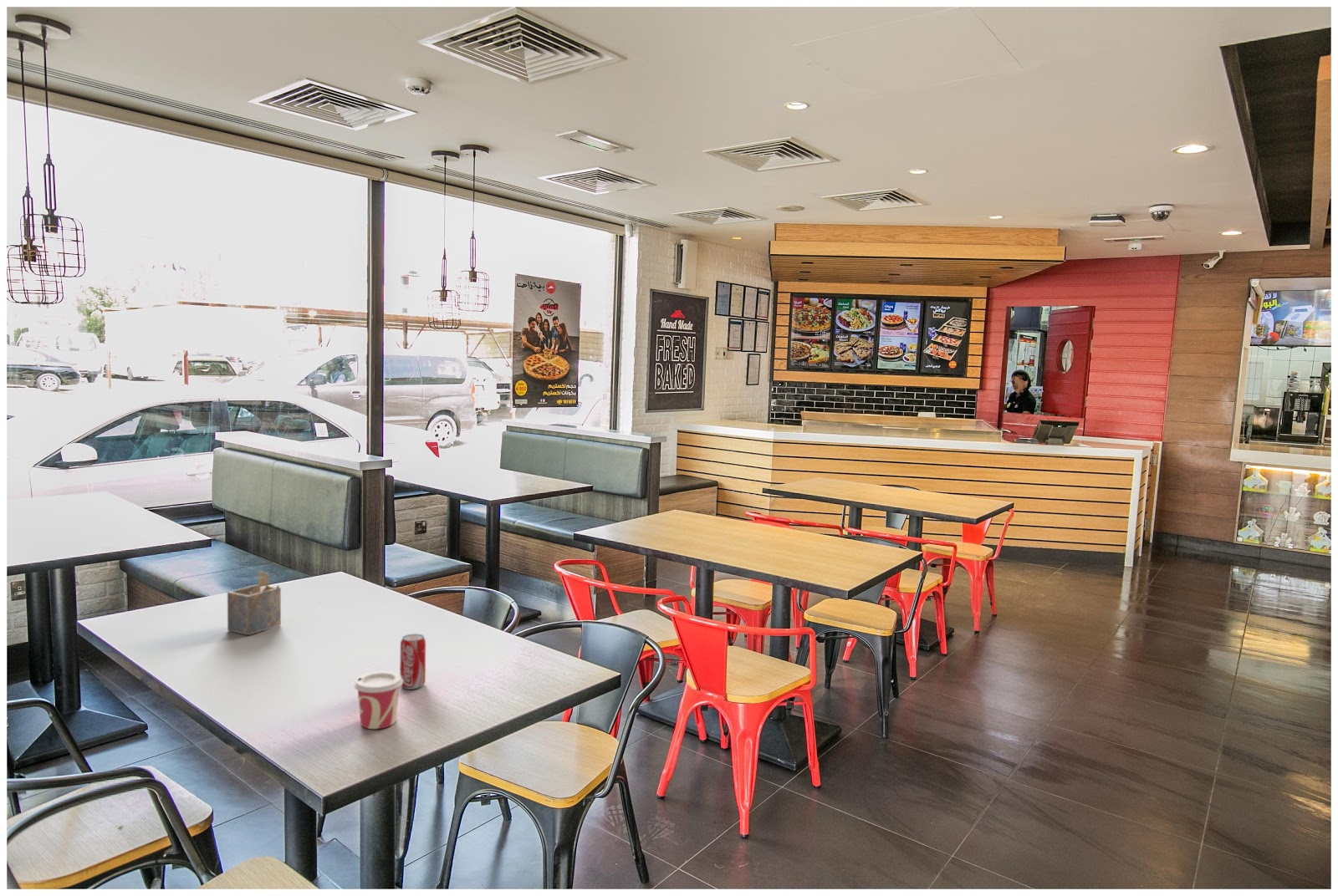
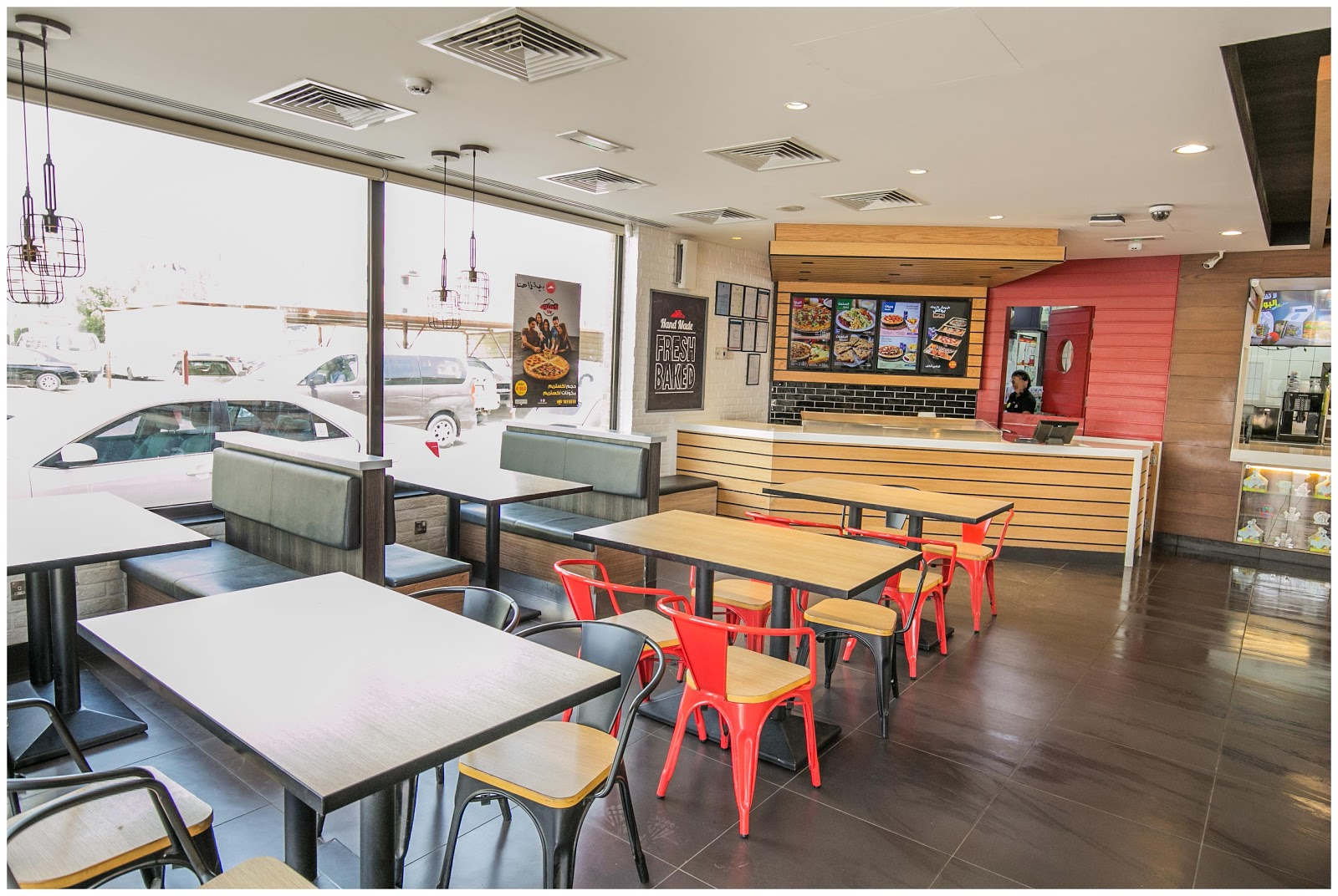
- cup [353,670,403,730]
- beverage can [399,633,426,690]
- napkin holder [227,570,282,636]
